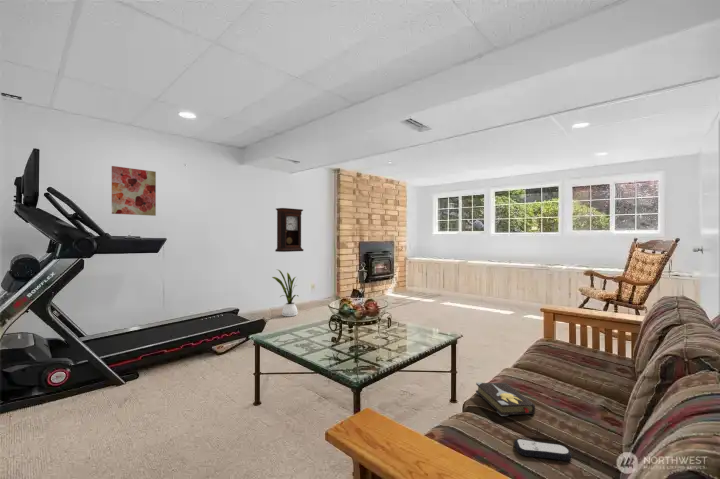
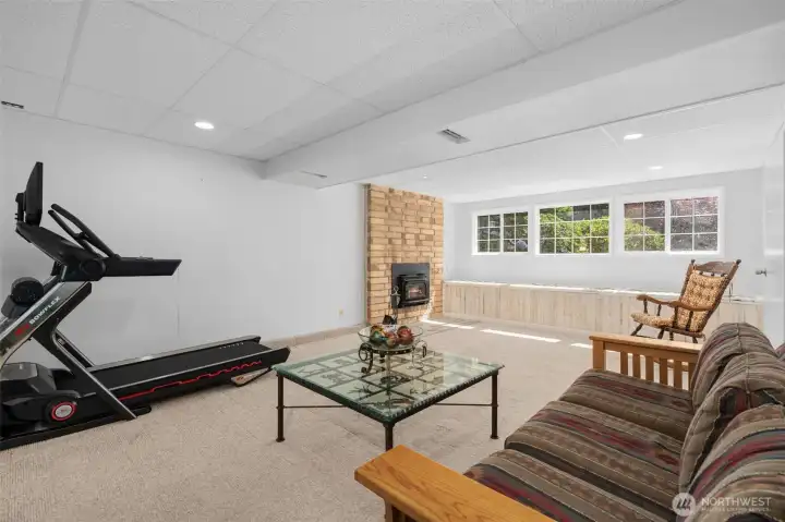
- remote control [513,438,573,461]
- hardback book [475,381,536,417]
- wall art [111,165,157,217]
- pendulum clock [275,207,304,253]
- house plant [271,269,299,317]
